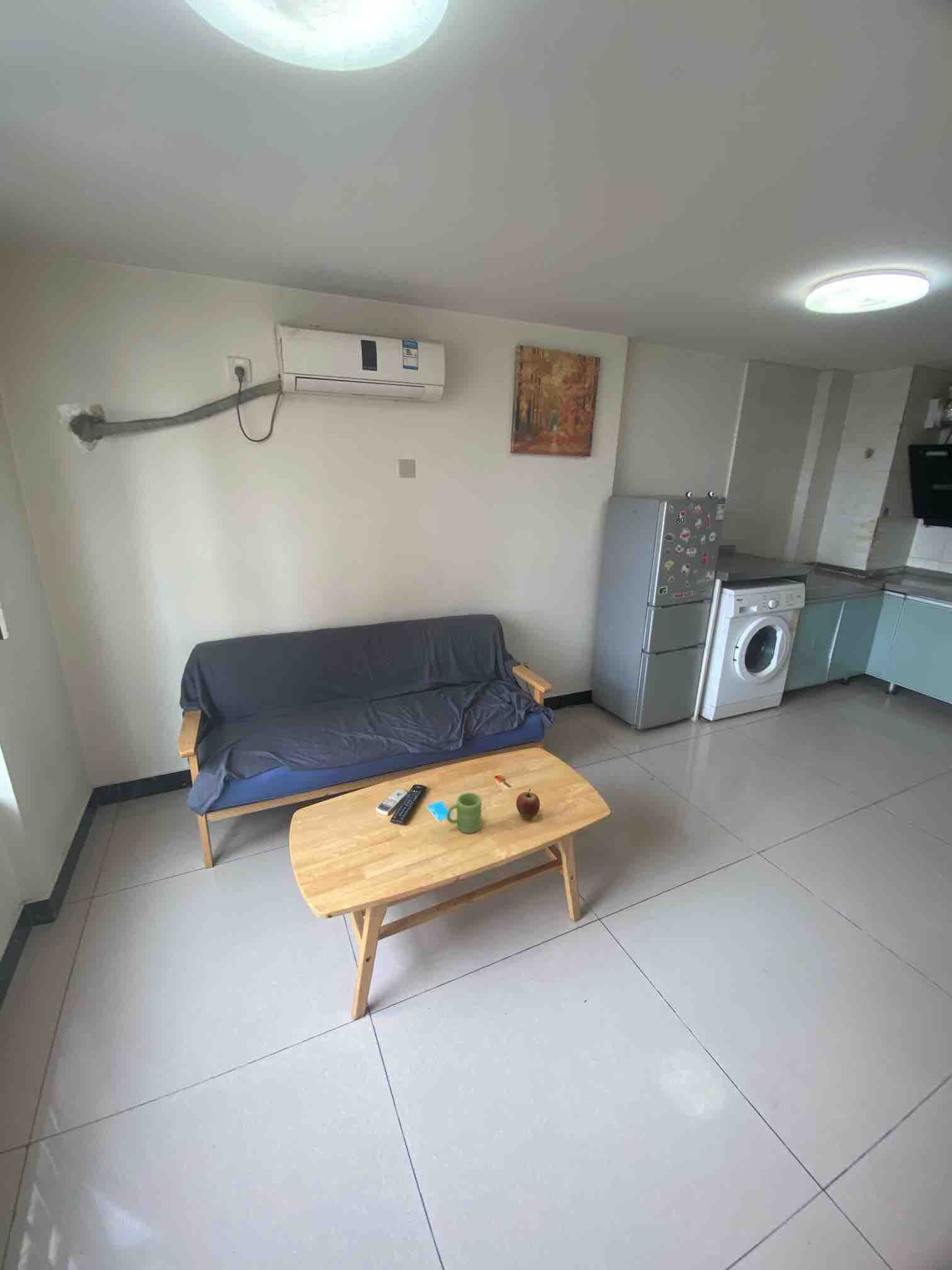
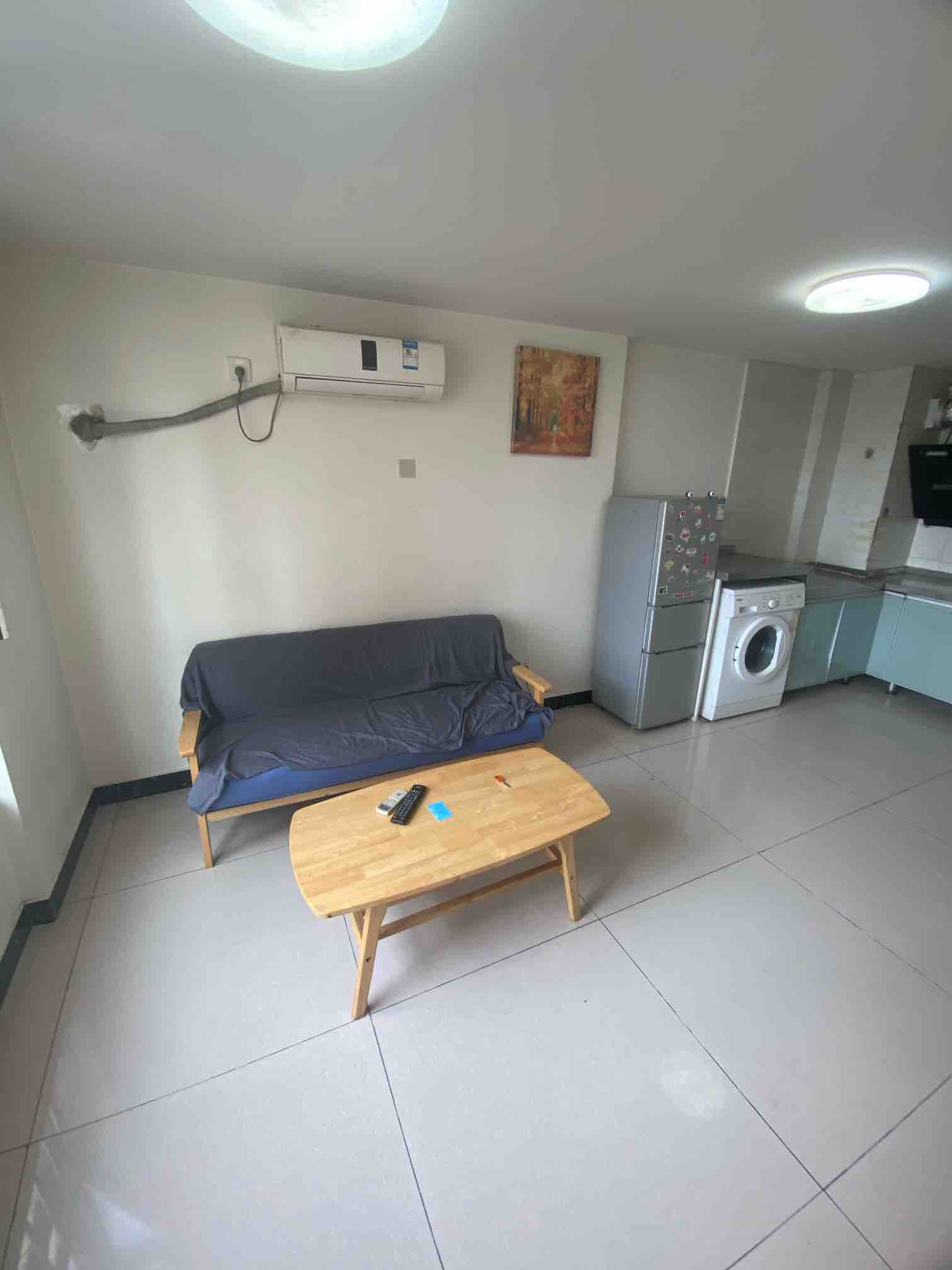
- mug [446,792,482,834]
- apple [516,789,540,820]
